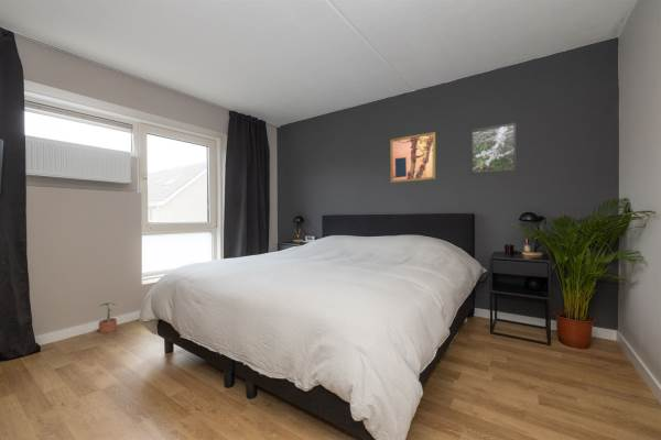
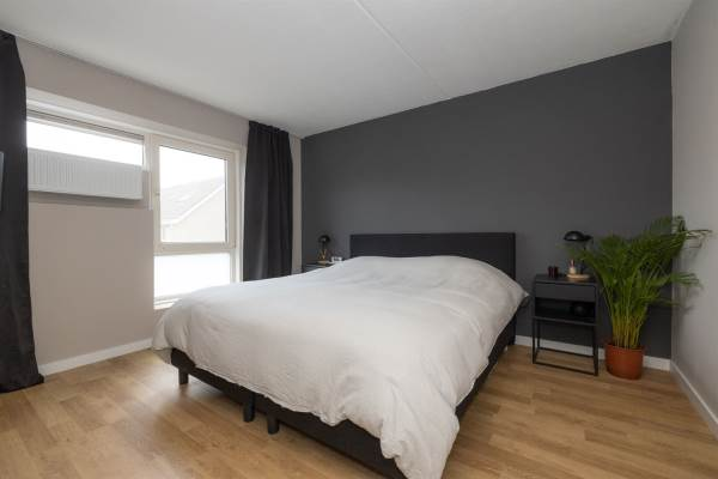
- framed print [470,122,517,175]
- wall art [389,131,436,184]
- potted plant [97,301,118,334]
